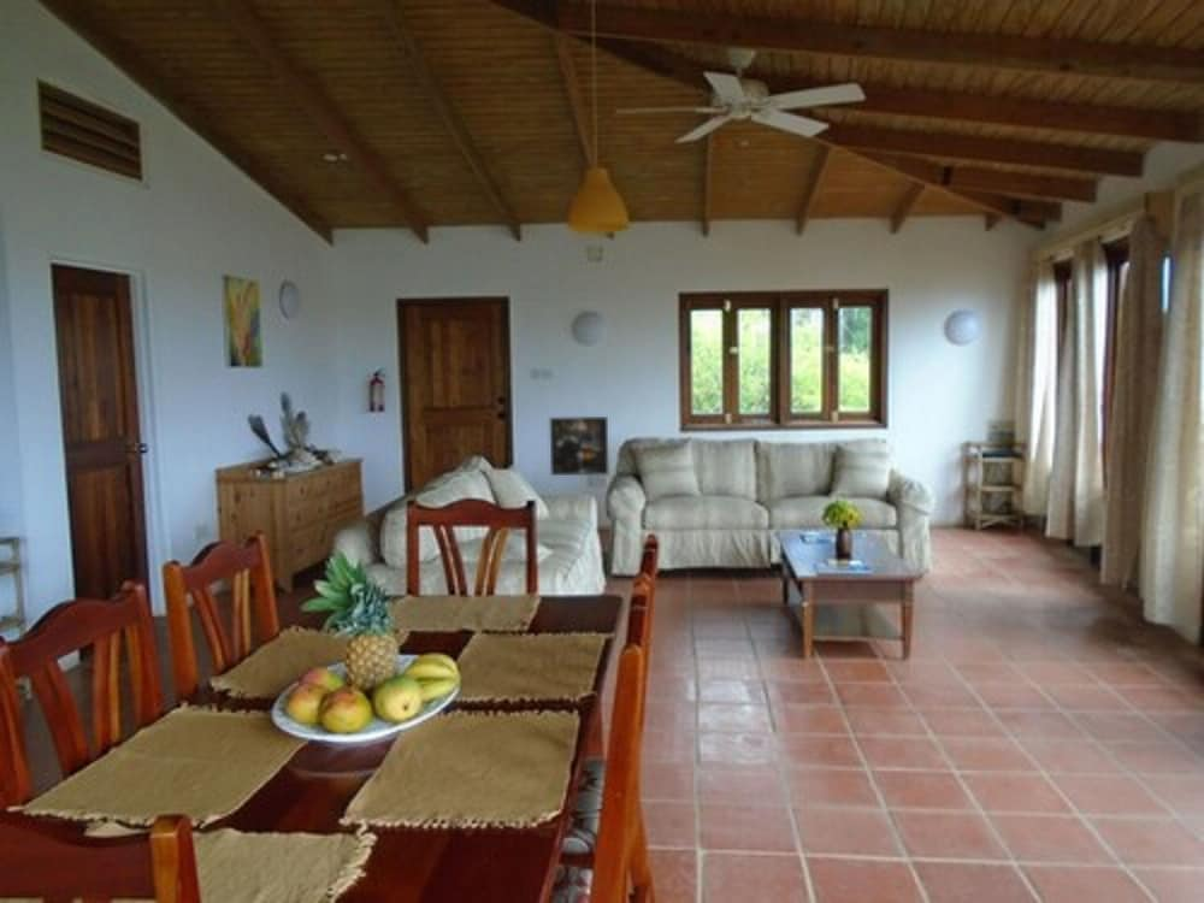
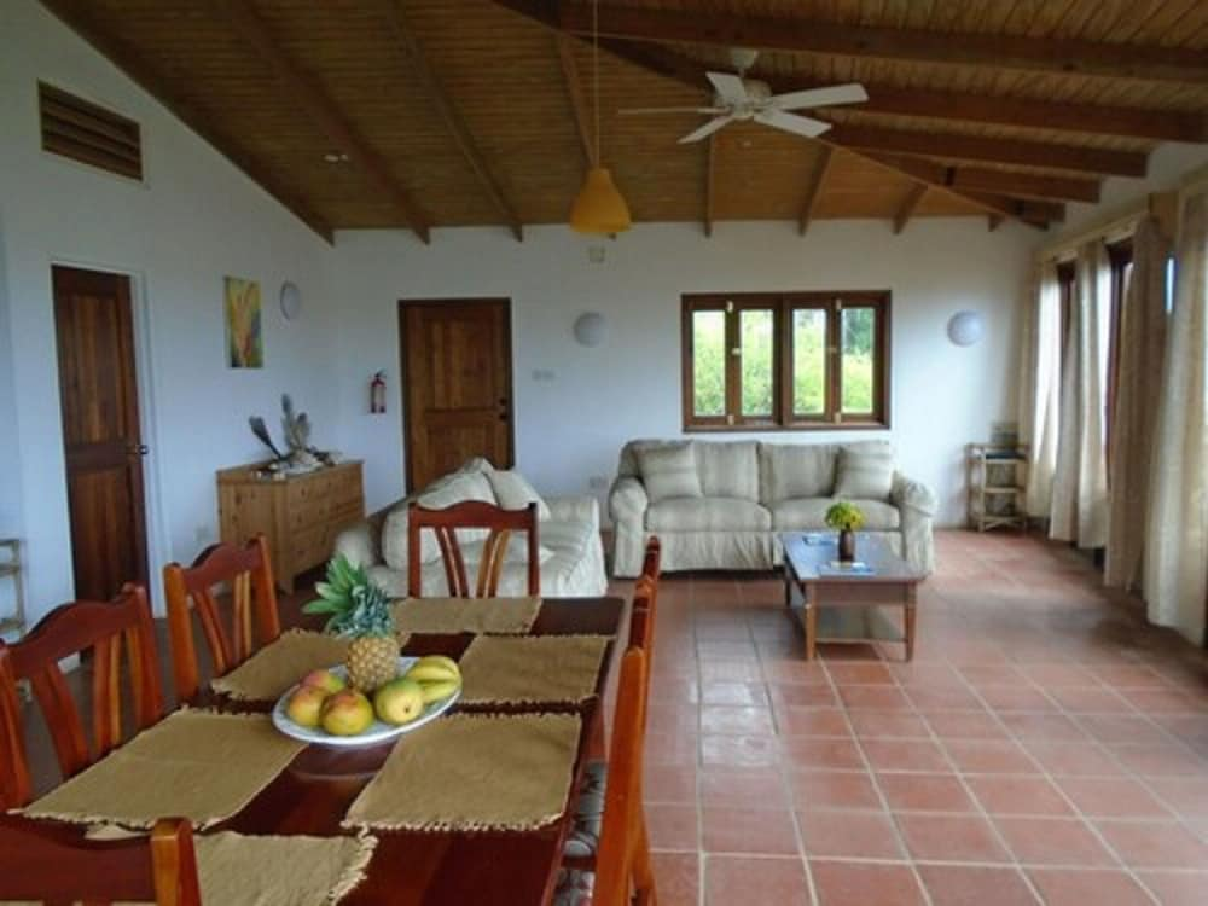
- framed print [549,415,609,477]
